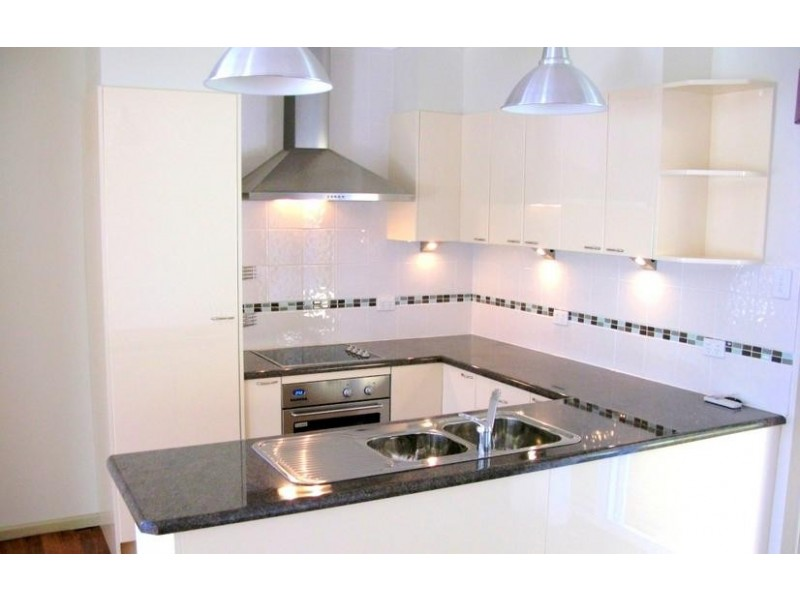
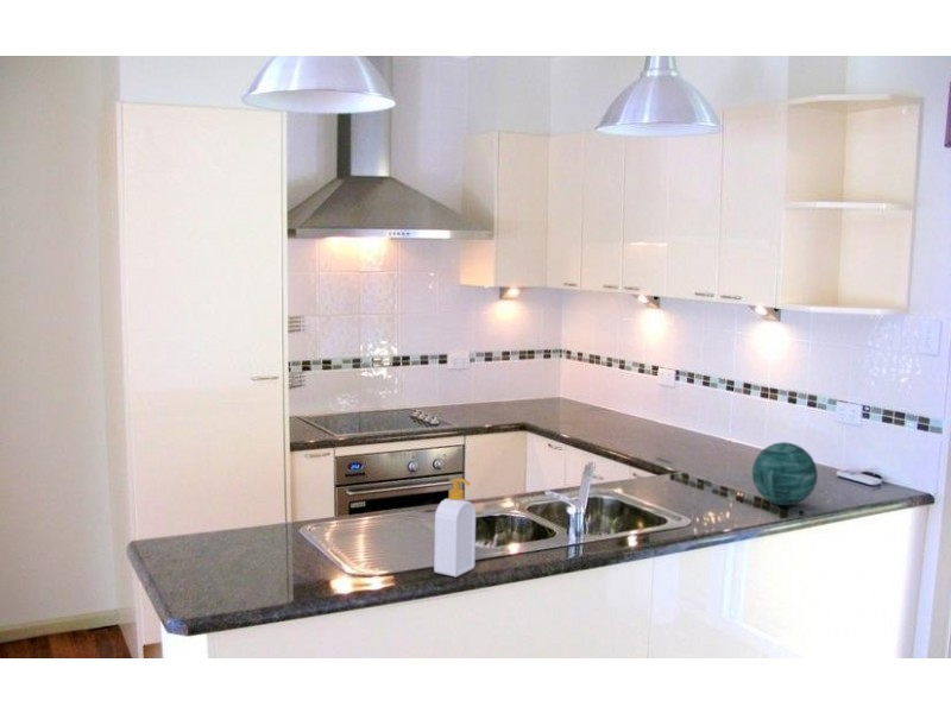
+ decorative orb [751,441,819,506]
+ soap bottle [433,478,477,579]
